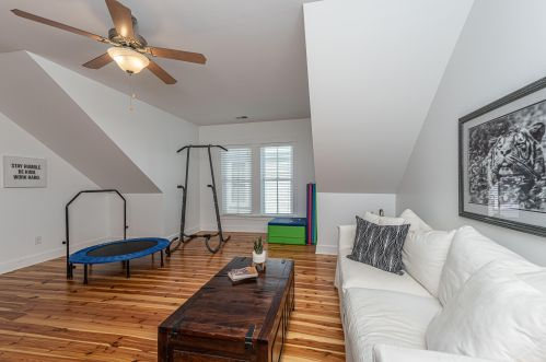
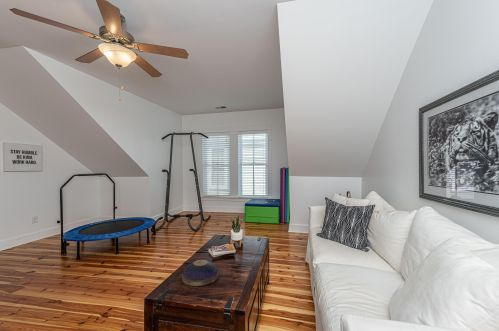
+ decorative bowl [181,259,219,287]
